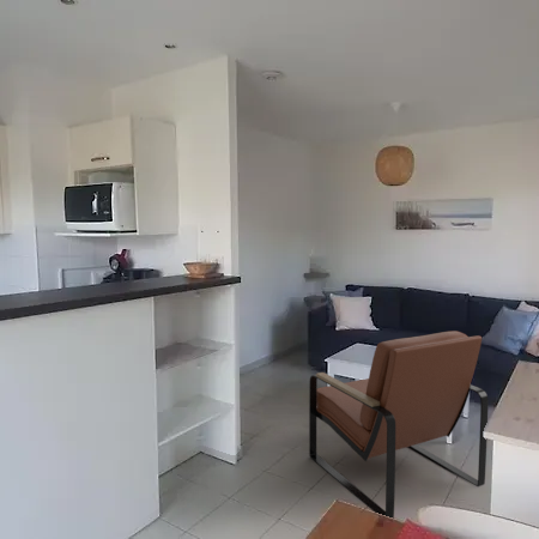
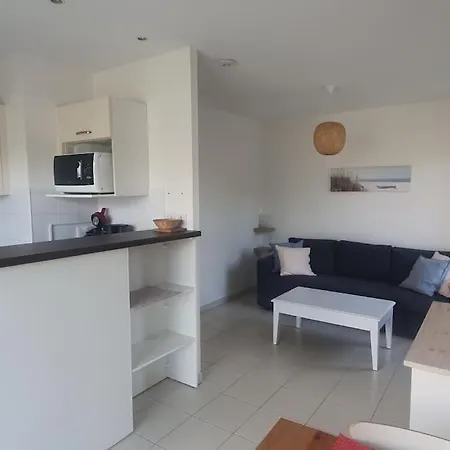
- armchair [308,329,490,520]
